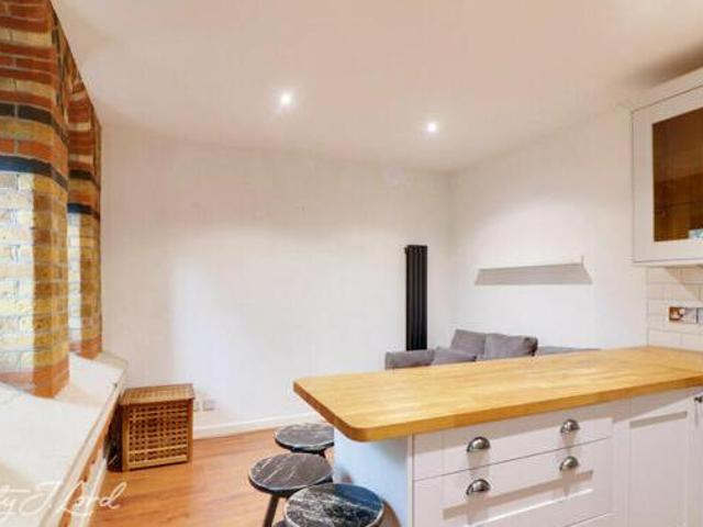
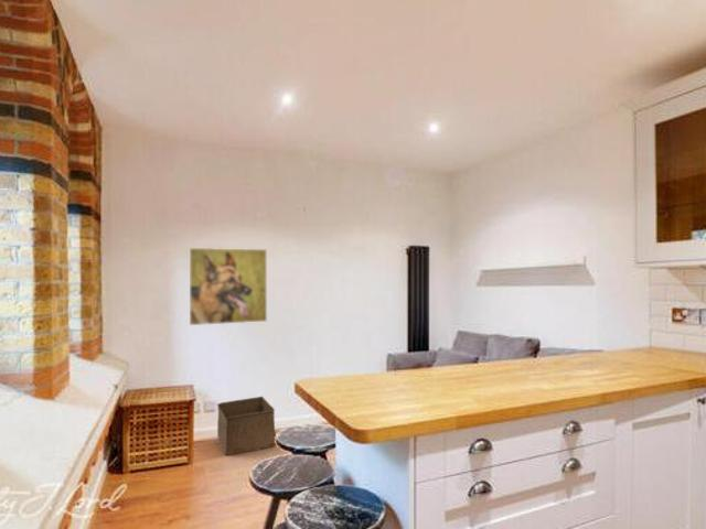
+ storage bin [216,396,277,456]
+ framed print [189,247,268,326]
